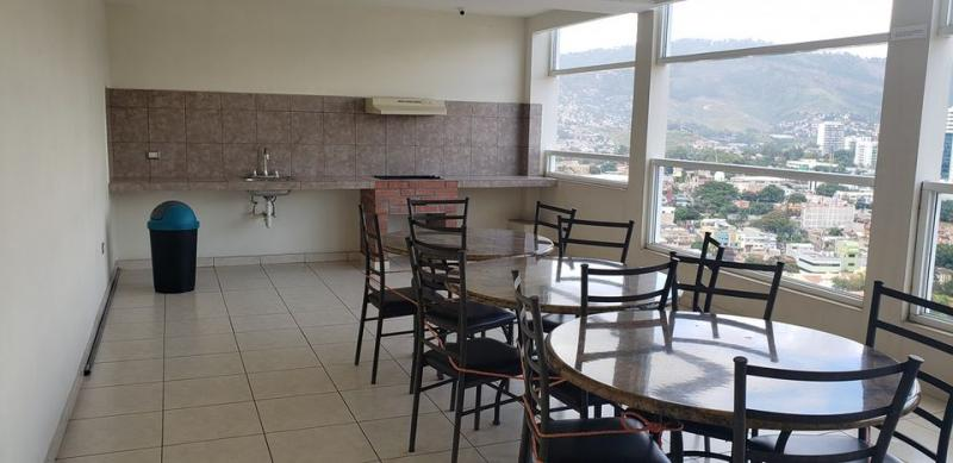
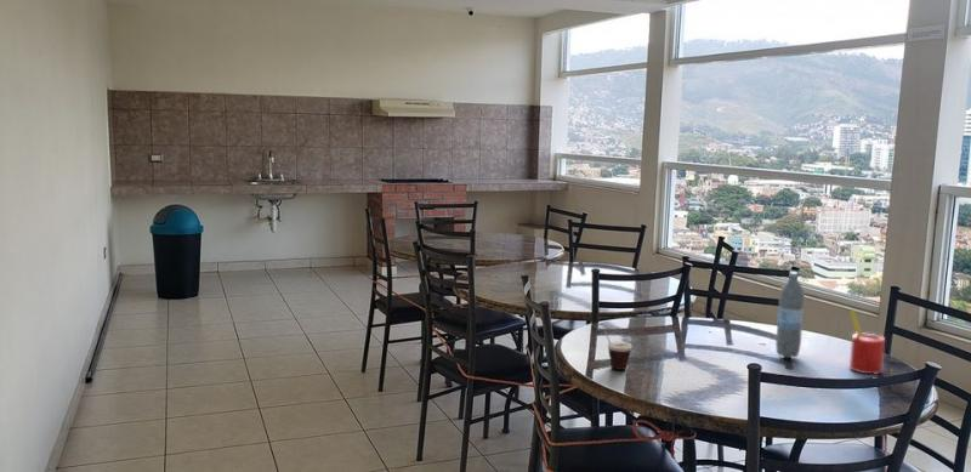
+ water bottle [774,271,806,359]
+ straw [848,308,886,375]
+ cup [591,323,634,371]
